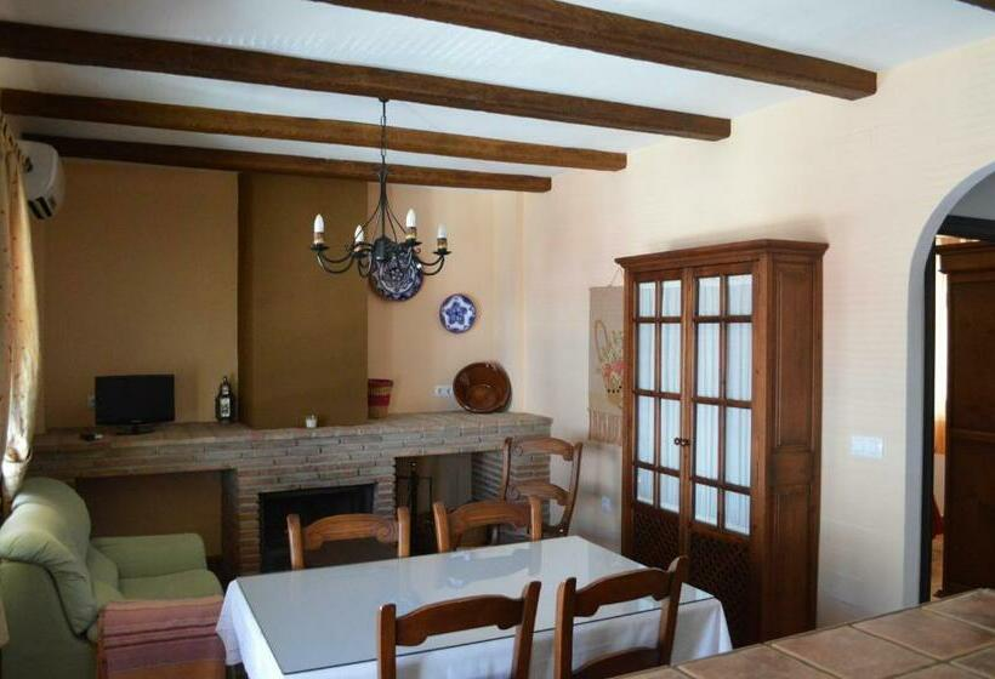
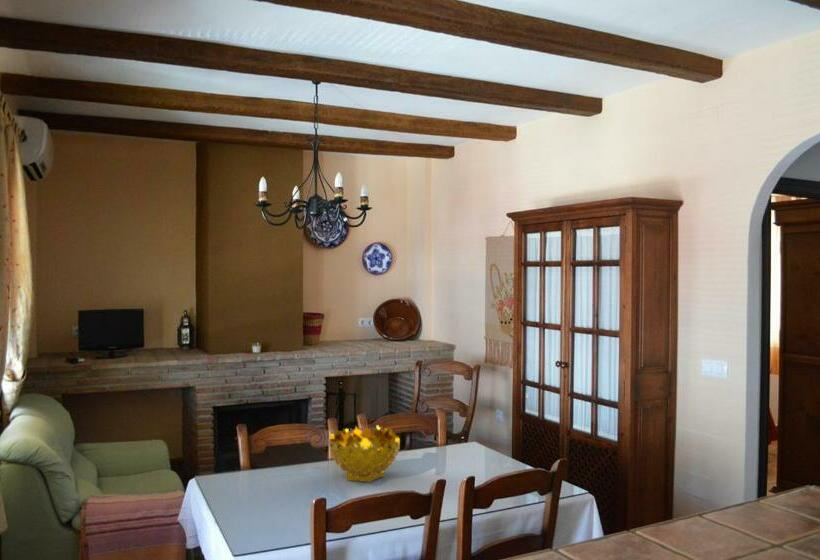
+ decorative bowl [328,424,401,484]
